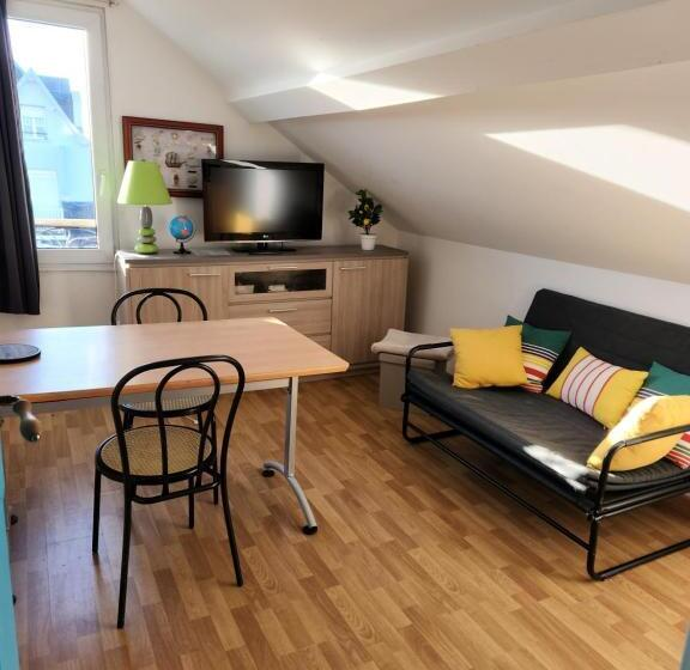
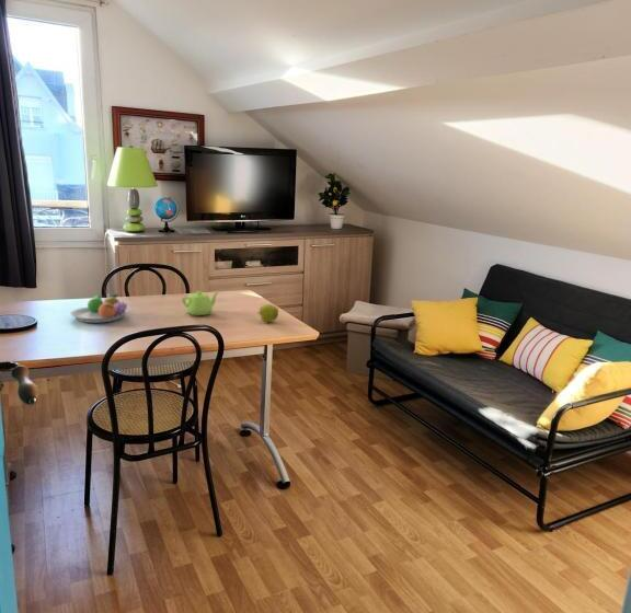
+ teapot [181,290,219,316]
+ fruit bowl [69,293,128,324]
+ apple [259,303,279,323]
